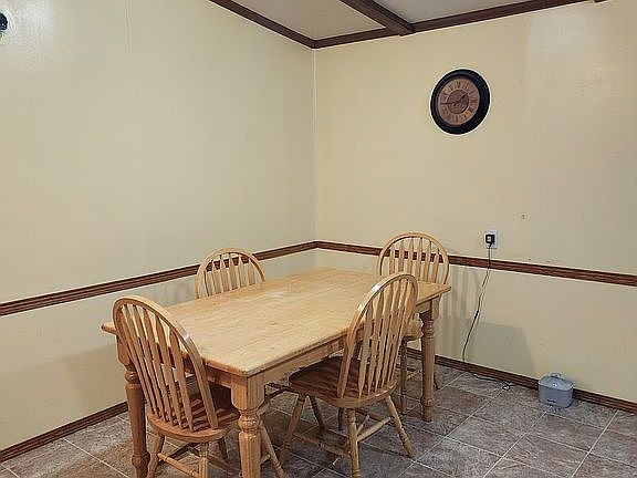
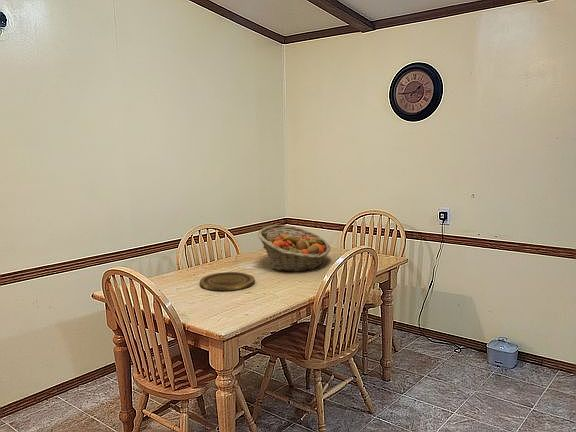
+ plate [199,271,256,292]
+ fruit basket [257,224,331,273]
